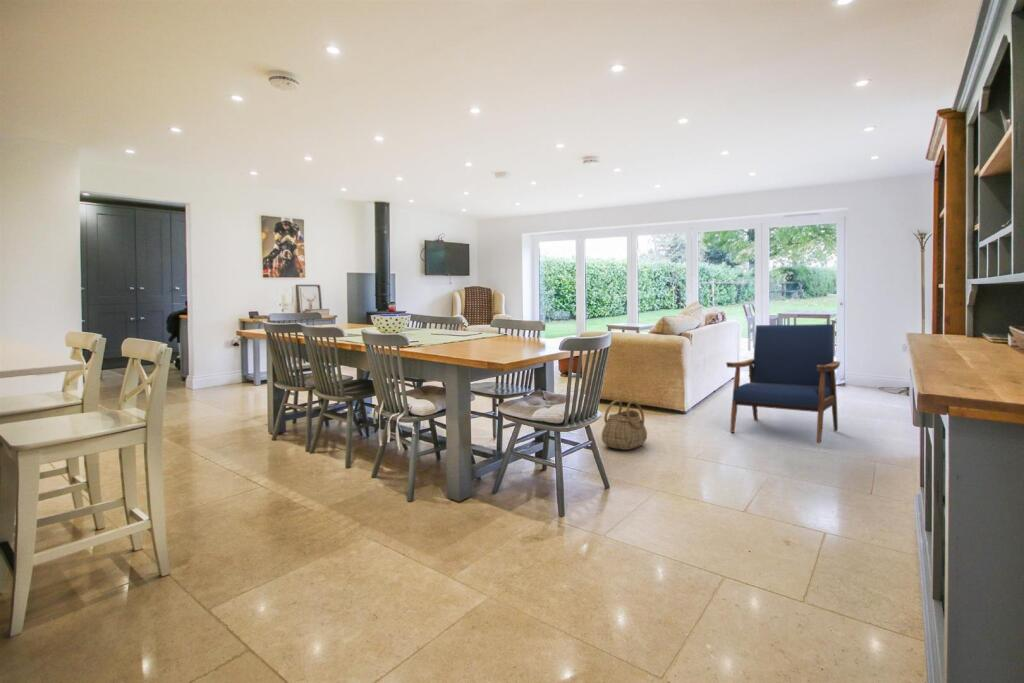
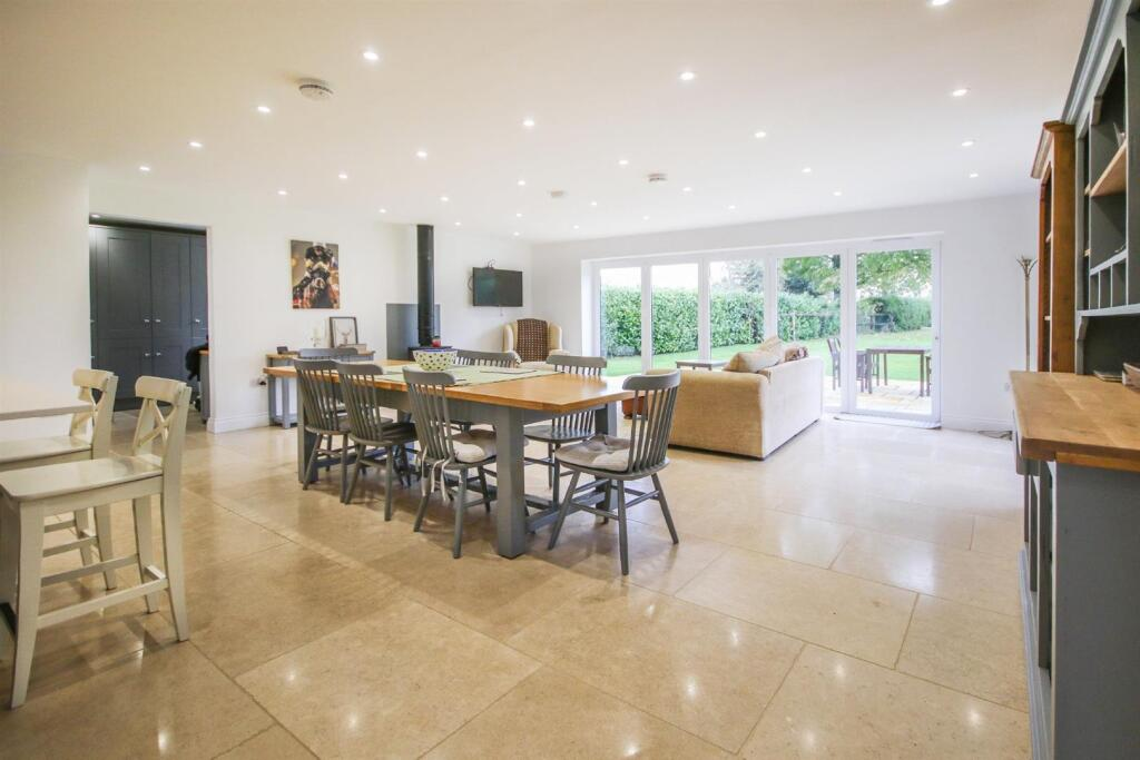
- armchair [725,323,841,444]
- basket [601,398,648,451]
